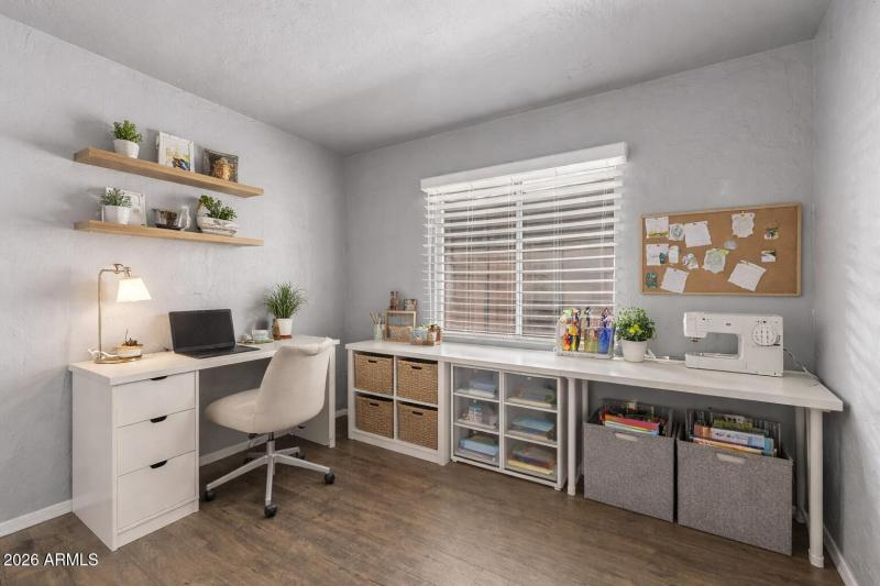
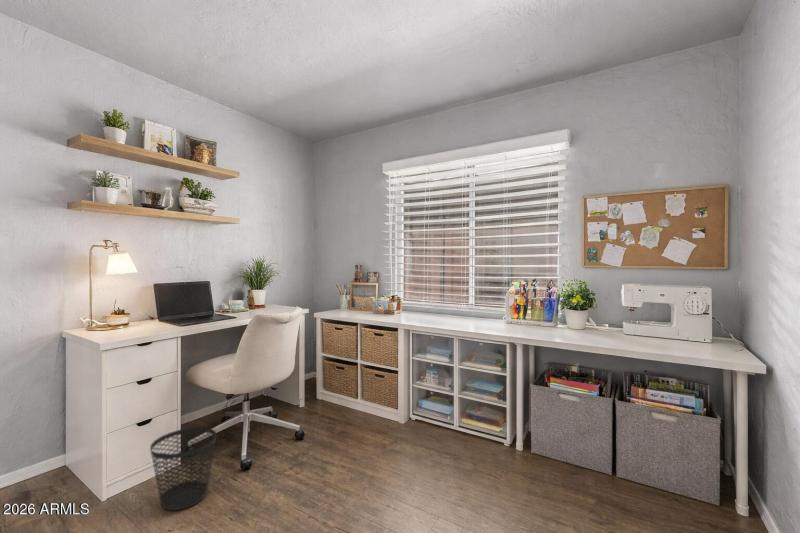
+ wastebasket [149,426,218,512]
